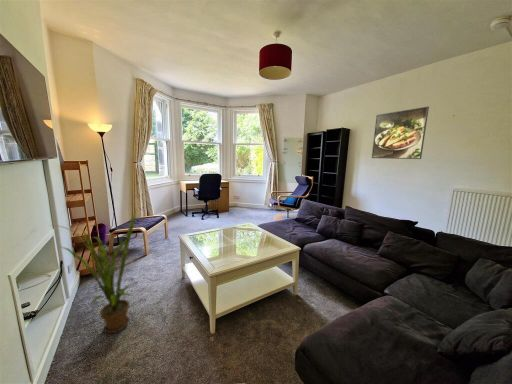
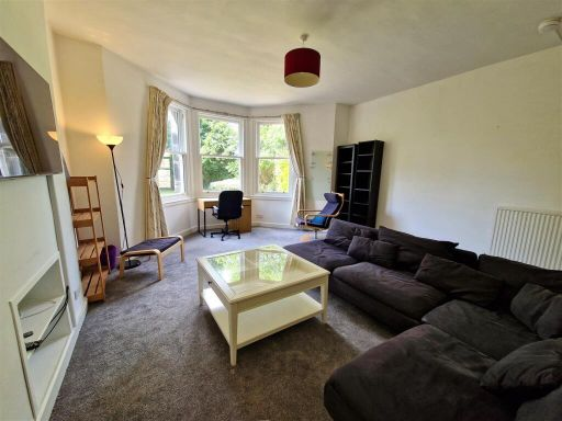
- house plant [48,209,137,334]
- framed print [371,106,430,160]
